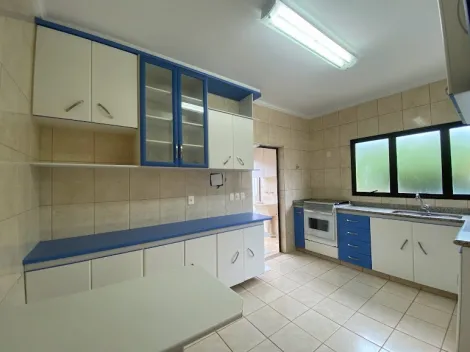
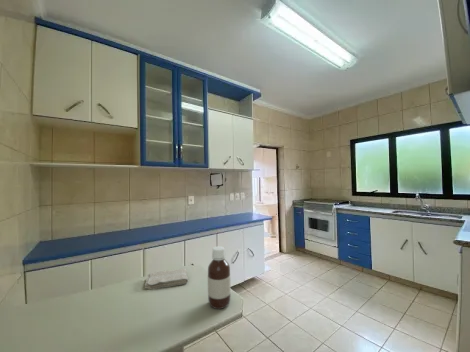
+ bottle [207,245,231,310]
+ washcloth [144,268,189,290]
